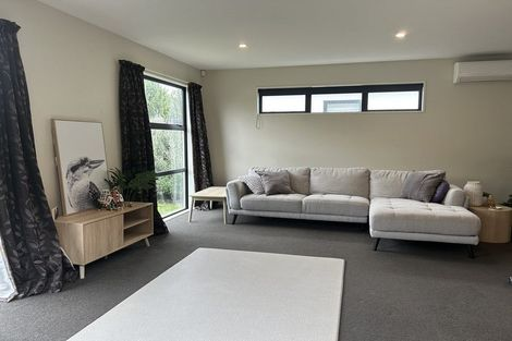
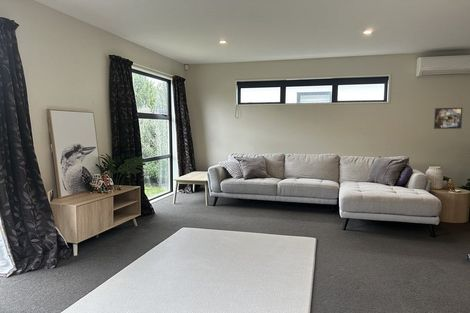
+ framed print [433,107,463,130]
